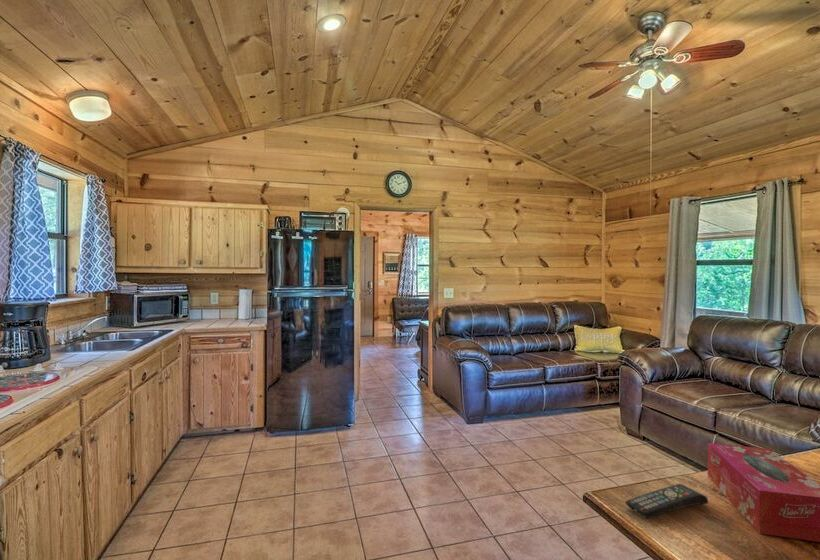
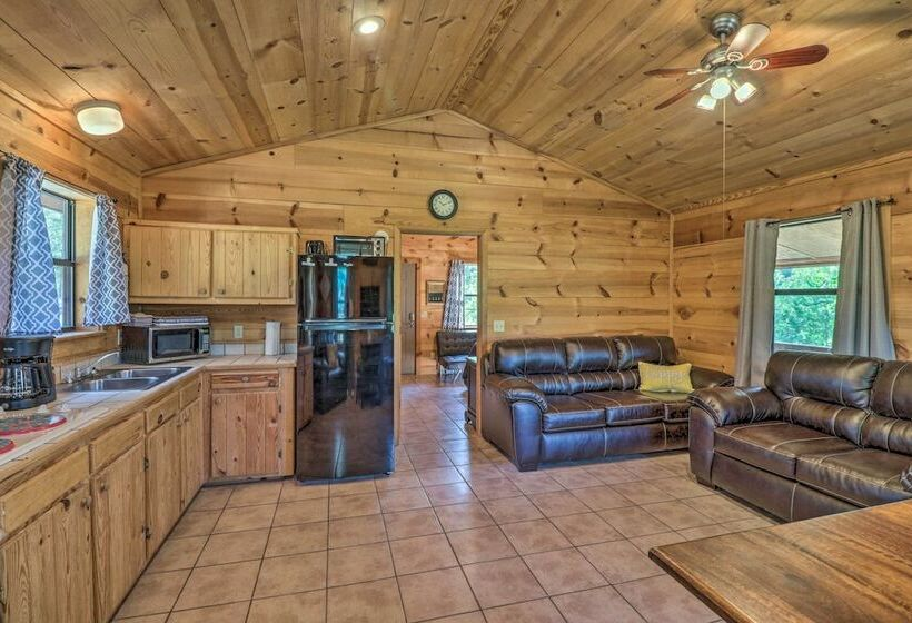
- tissue box [707,442,820,543]
- remote control [624,483,709,519]
